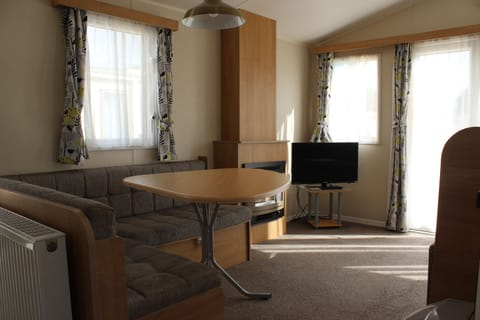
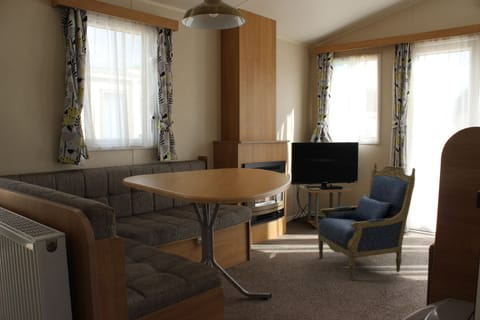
+ armchair [316,162,416,281]
